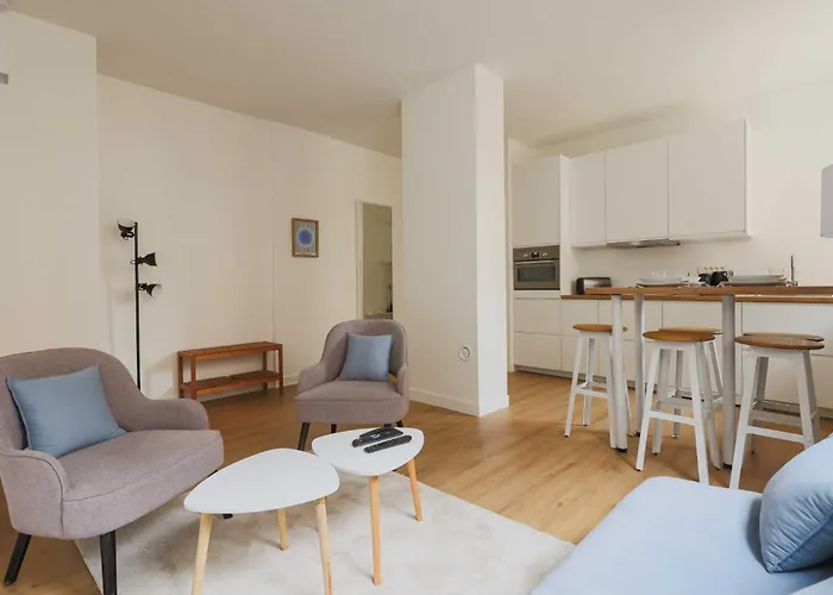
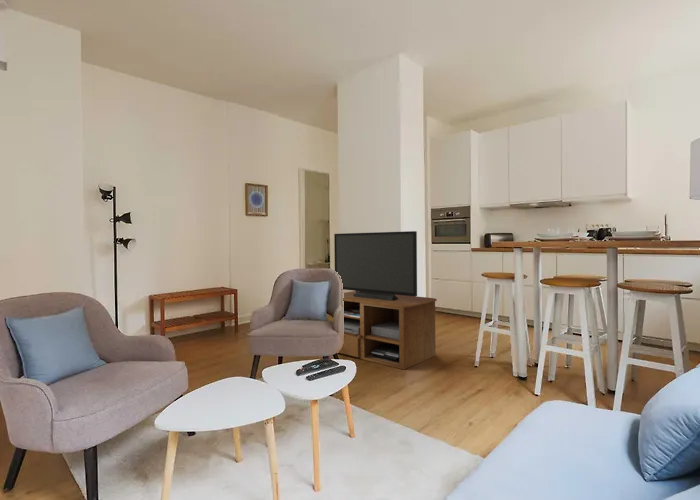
+ tv stand [333,230,438,371]
